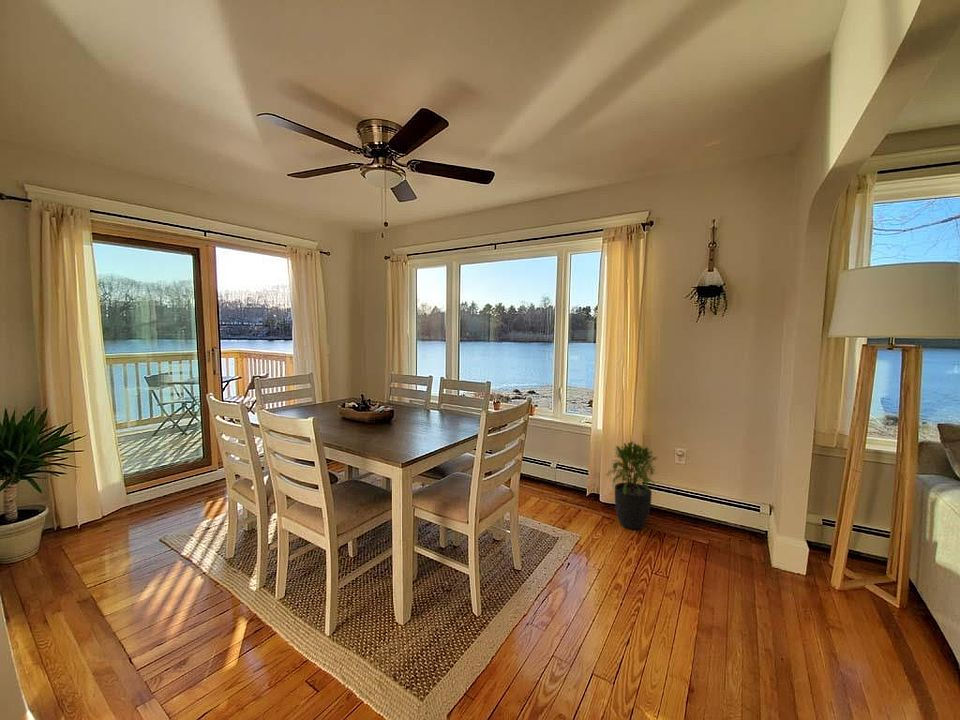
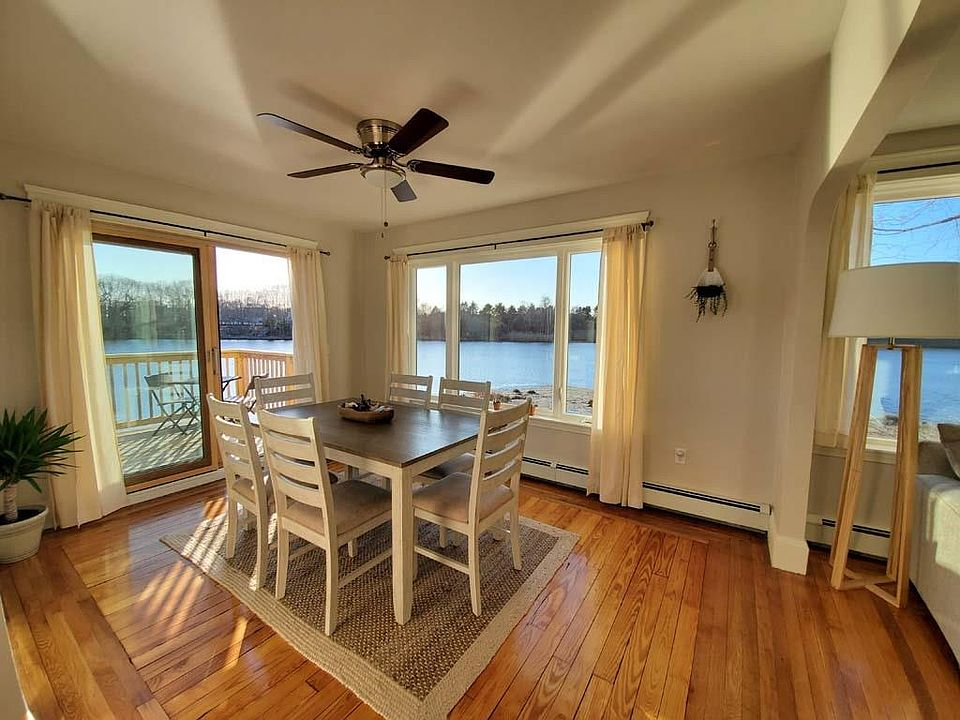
- potted plant [606,440,658,531]
